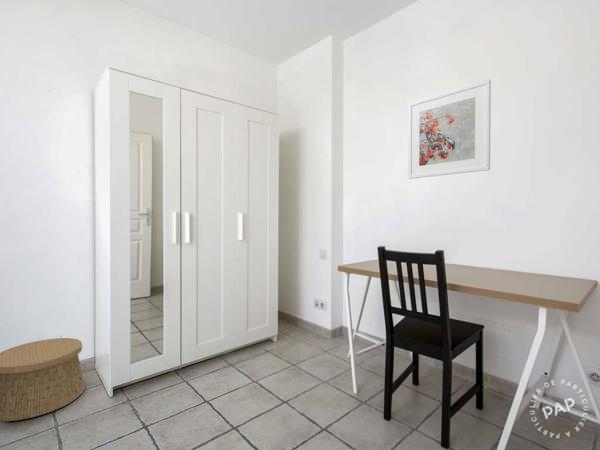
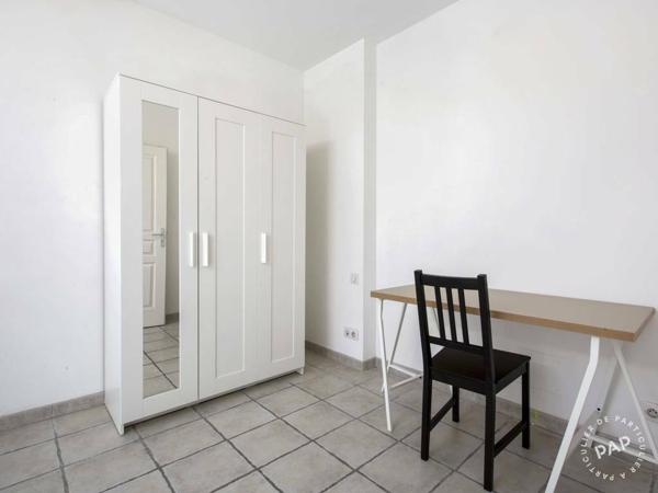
- basket [0,337,86,422]
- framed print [407,78,492,180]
